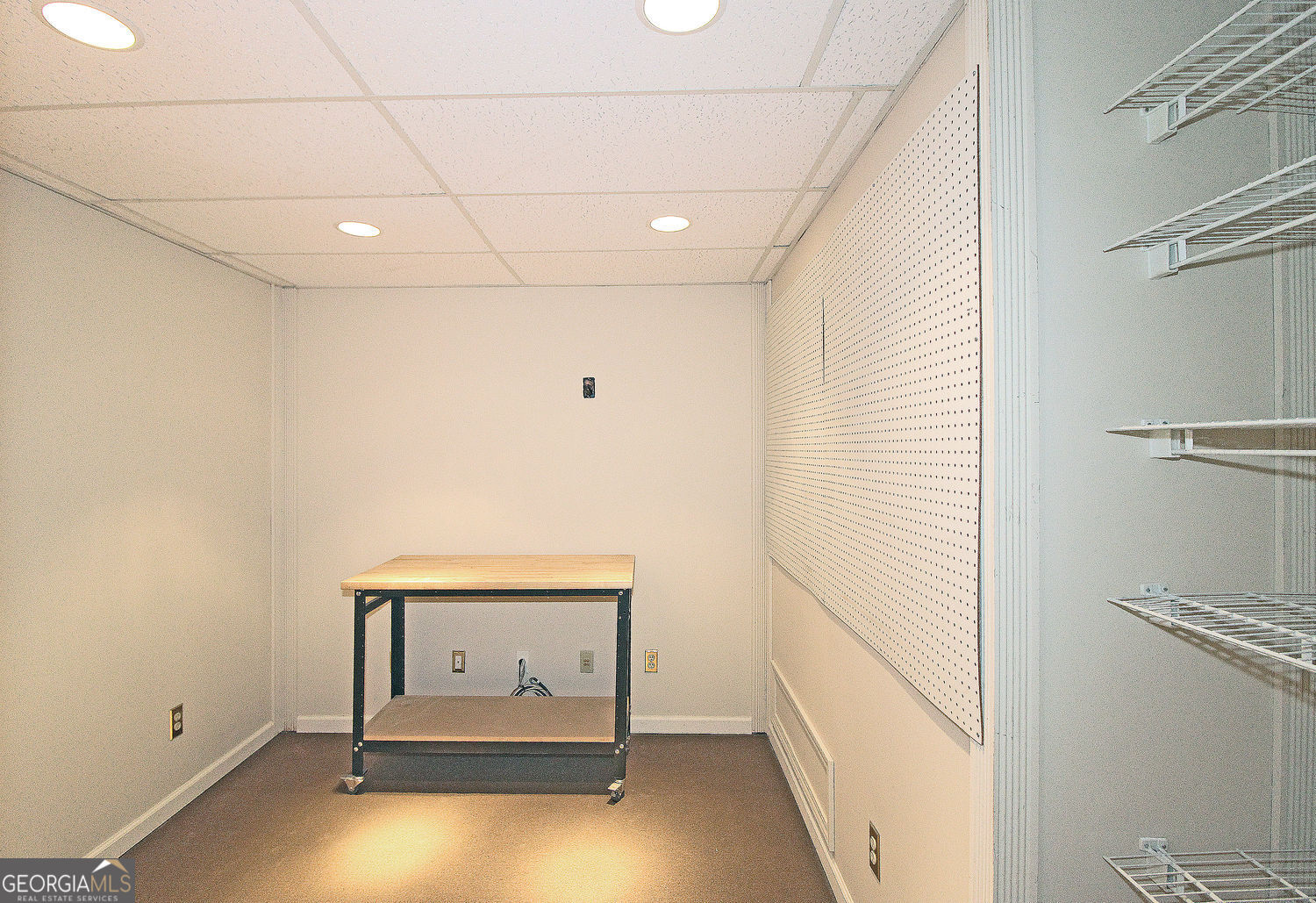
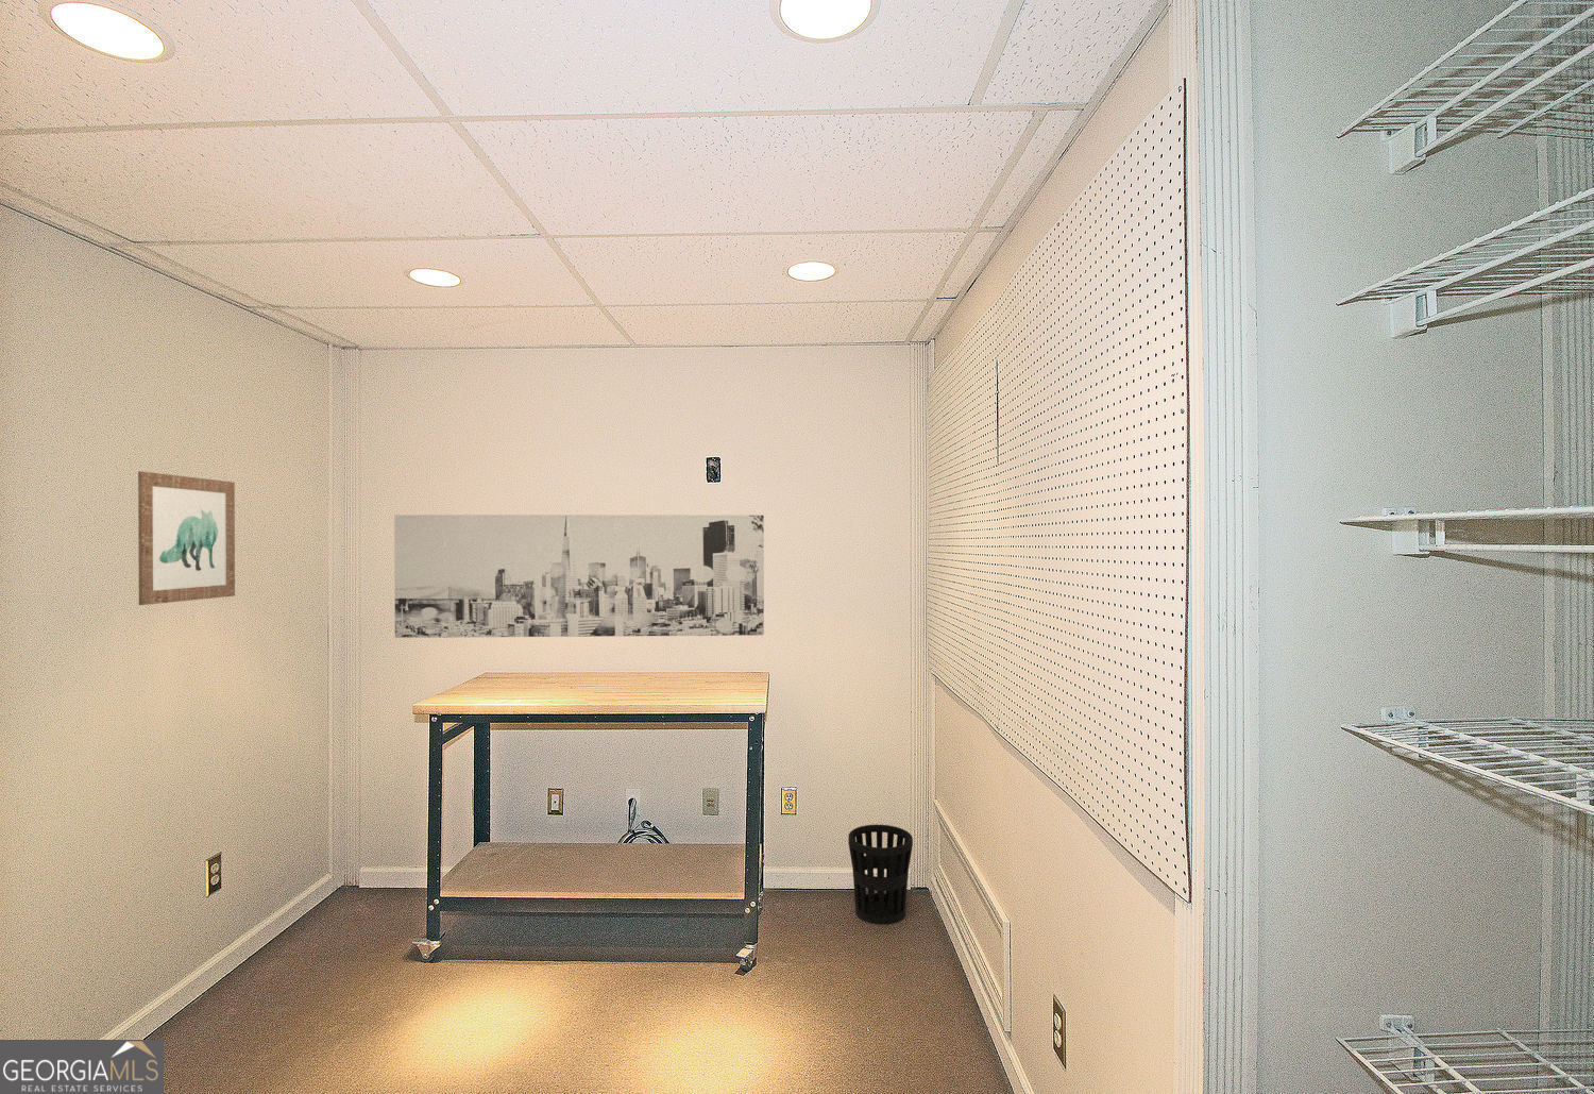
+ wastebasket [847,824,914,926]
+ wall art [394,514,766,638]
+ wall art [137,470,236,606]
